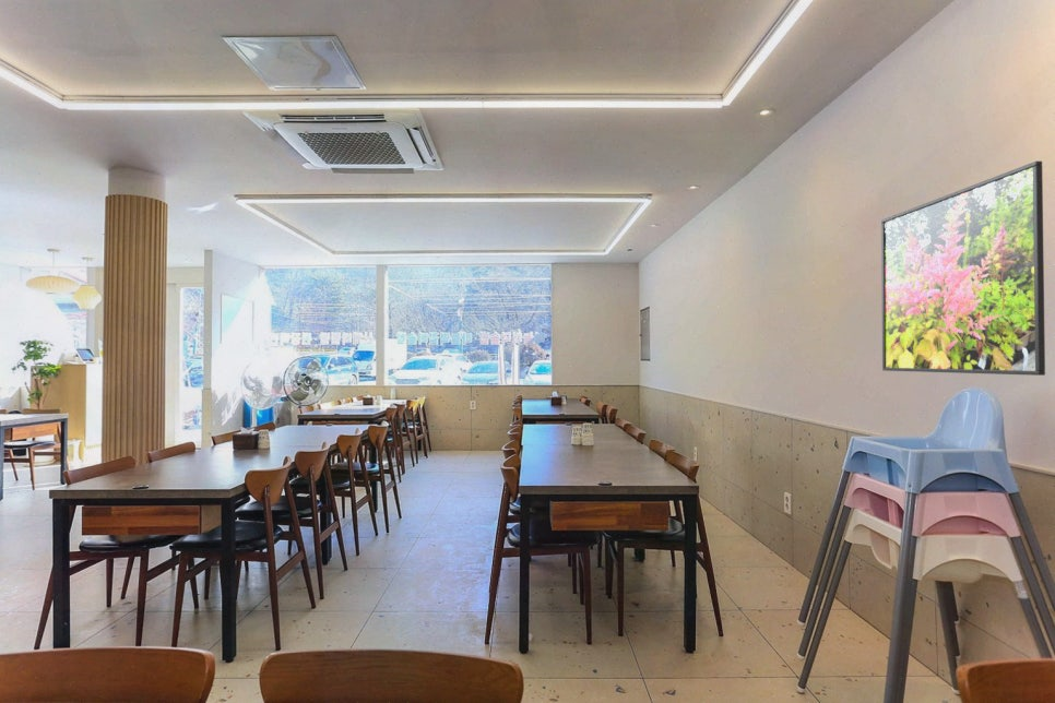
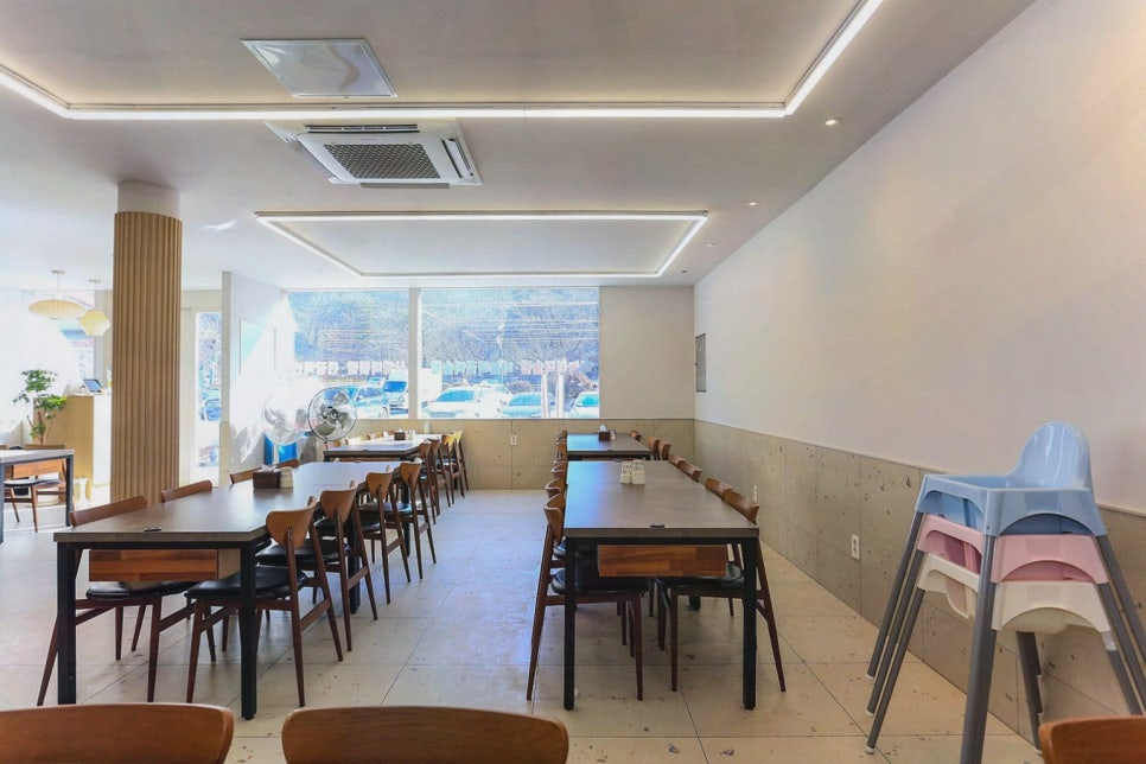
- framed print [880,160,1046,377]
